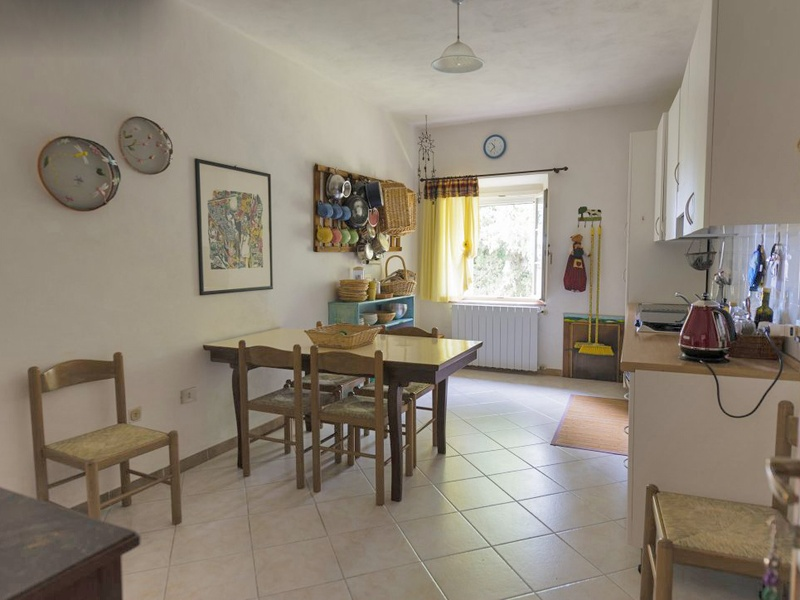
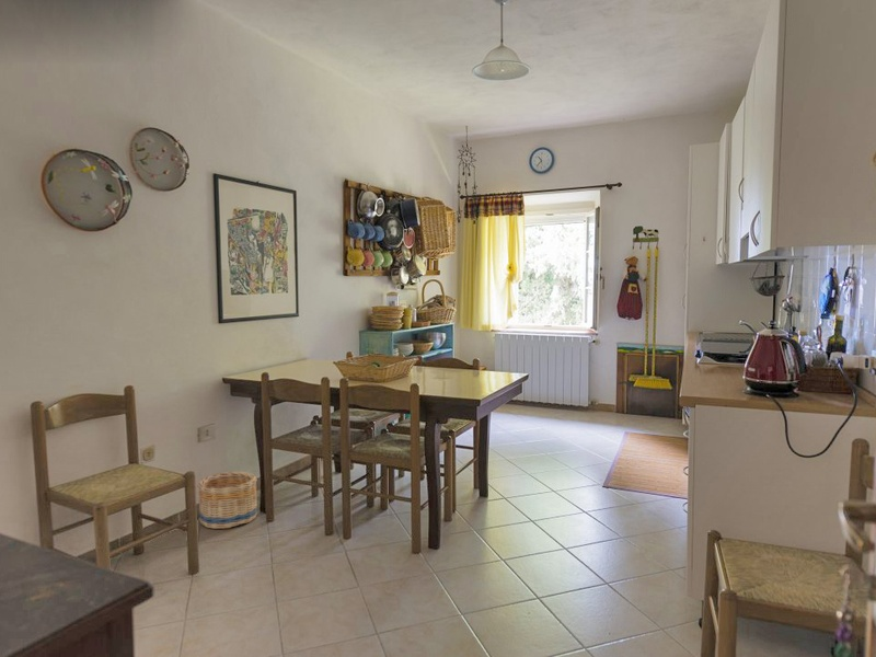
+ basket [196,471,258,530]
